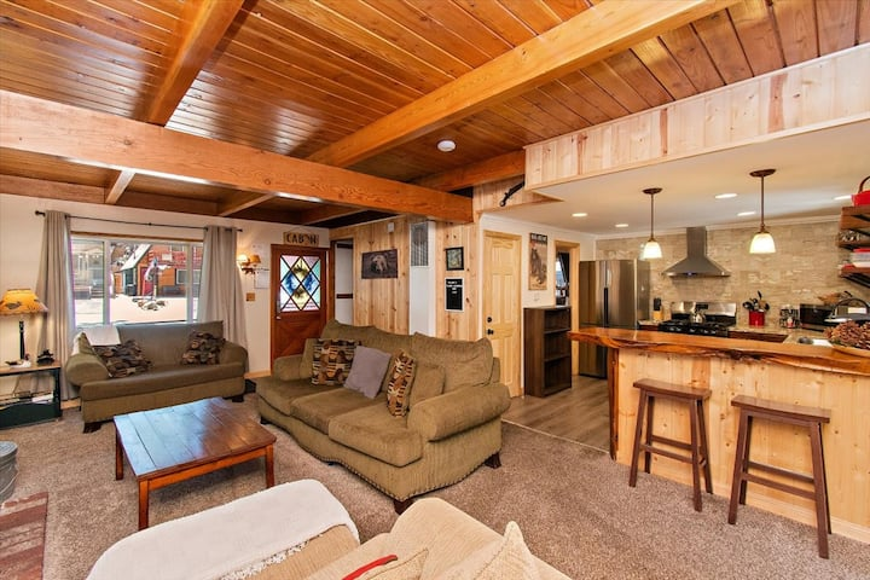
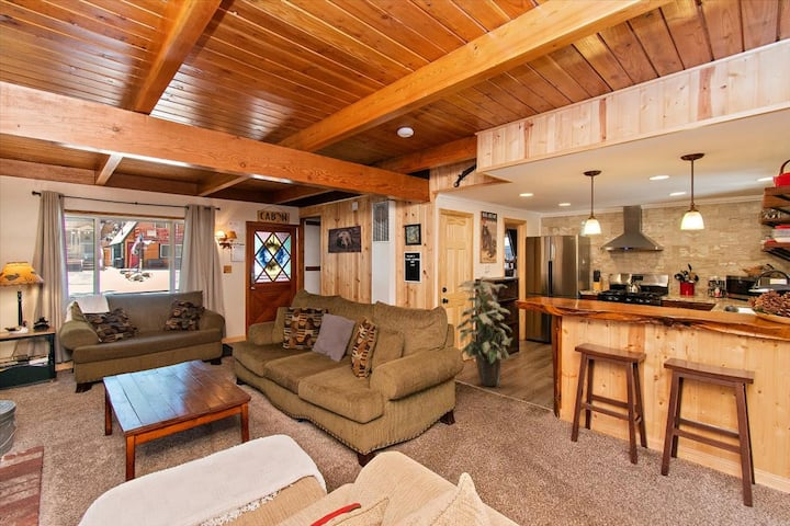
+ indoor plant [455,275,515,387]
